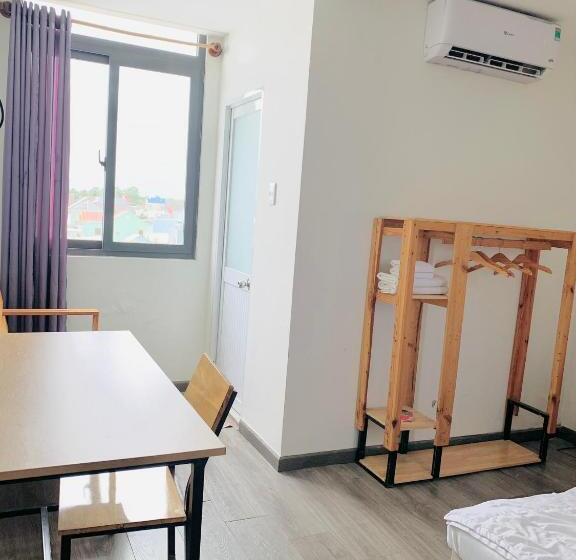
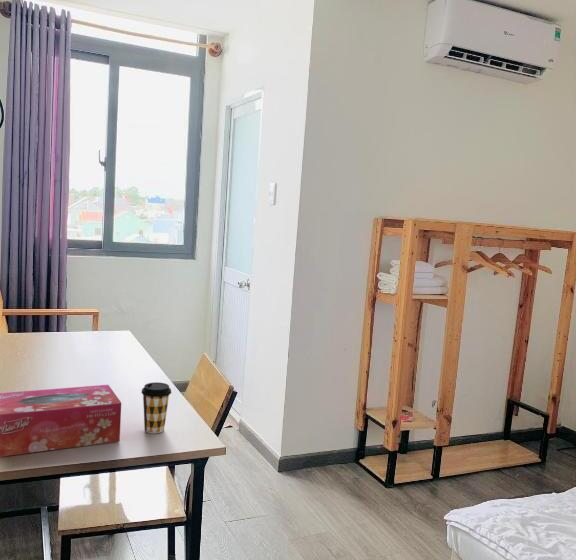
+ coffee cup [140,381,172,434]
+ tissue box [0,384,122,457]
